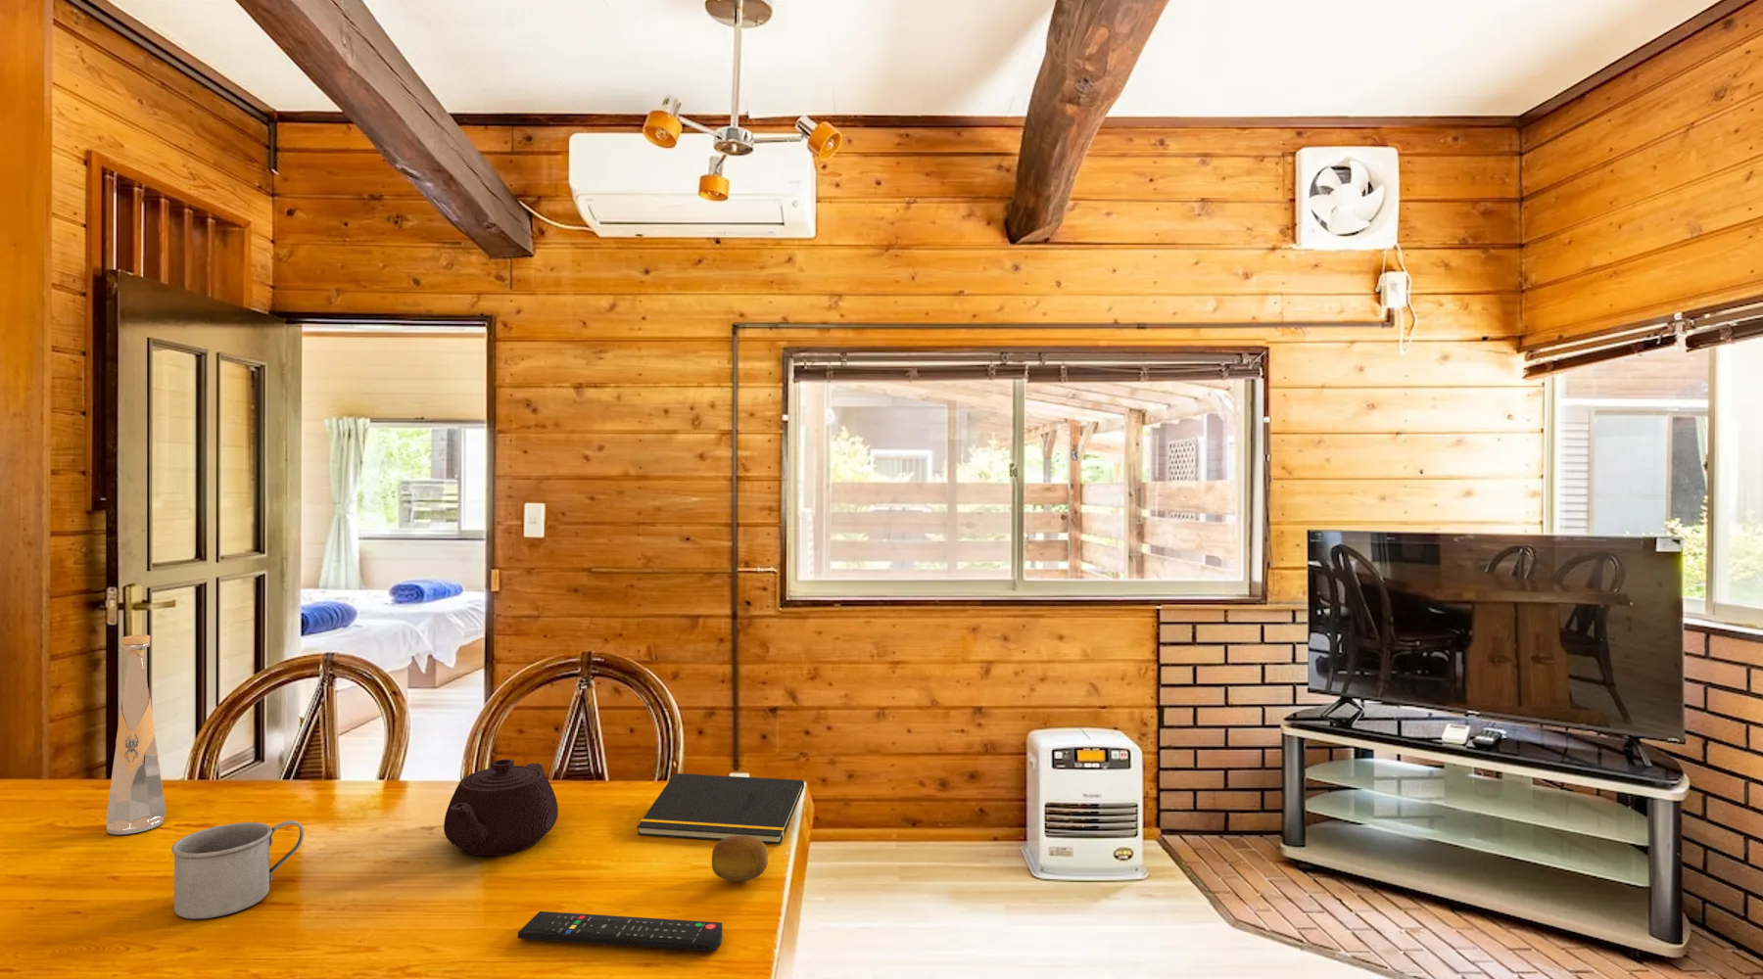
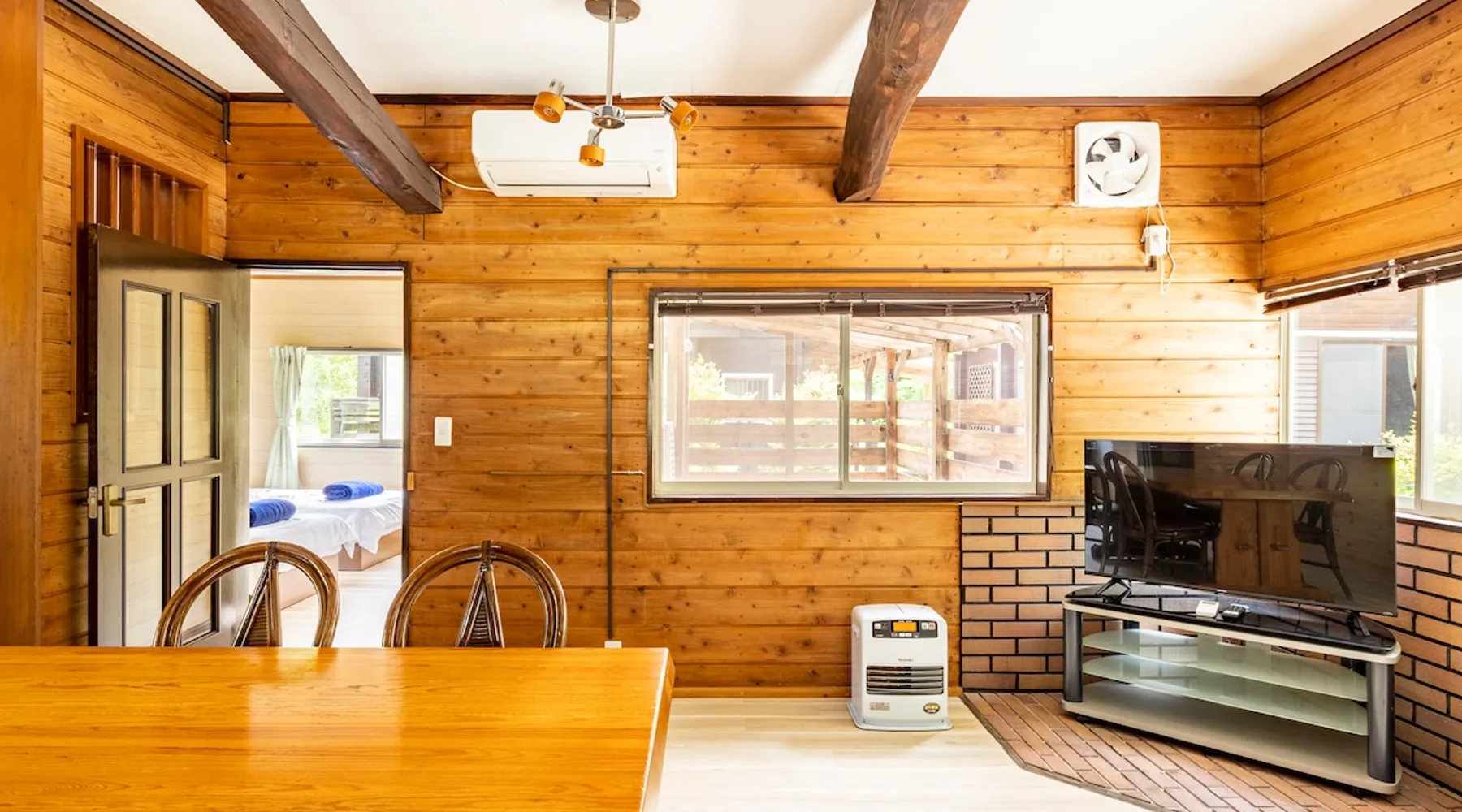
- notepad [636,773,806,845]
- bottle [106,633,166,836]
- fruit [711,836,769,883]
- teapot [443,757,560,857]
- remote control [517,910,722,951]
- mug [170,820,305,920]
